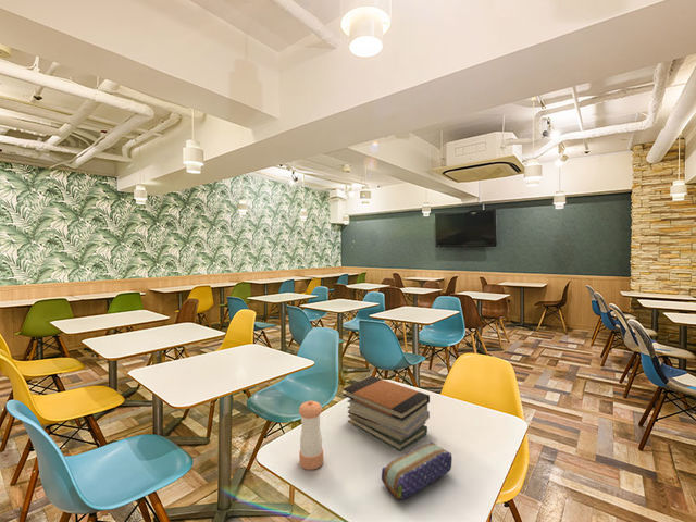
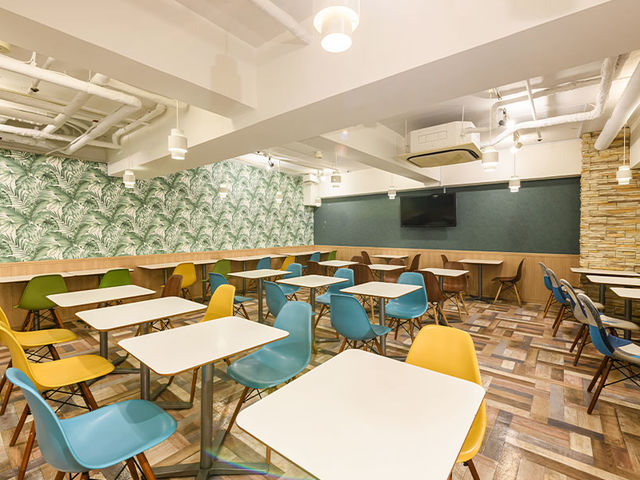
- book stack [341,375,431,452]
- pepper shaker [298,399,324,471]
- pencil case [381,442,453,501]
